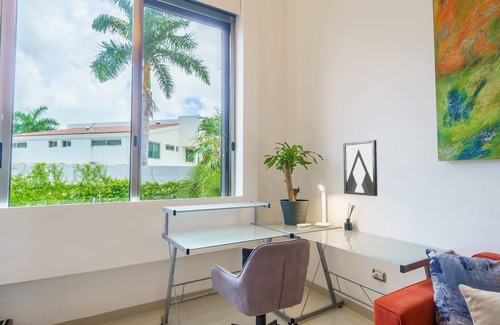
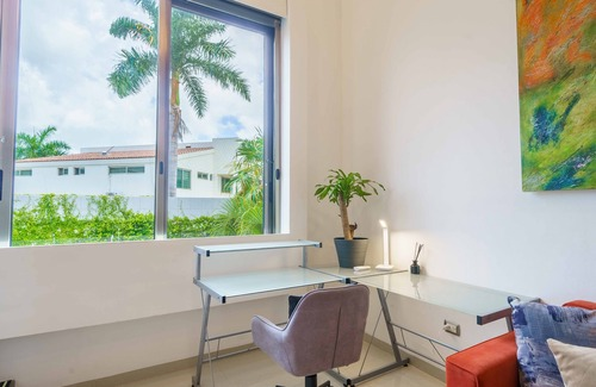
- wall art [342,139,378,197]
